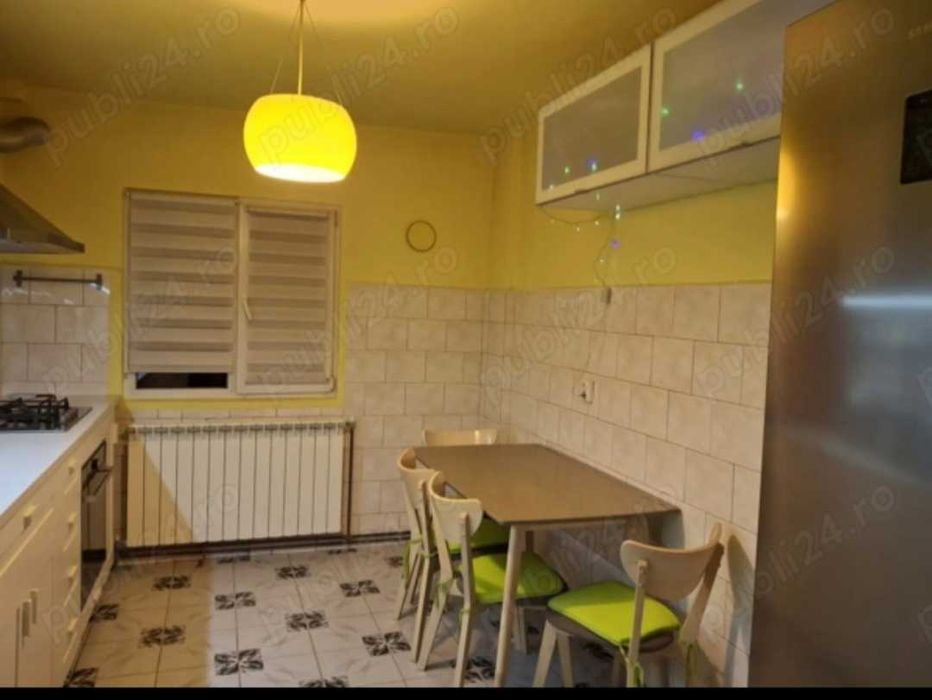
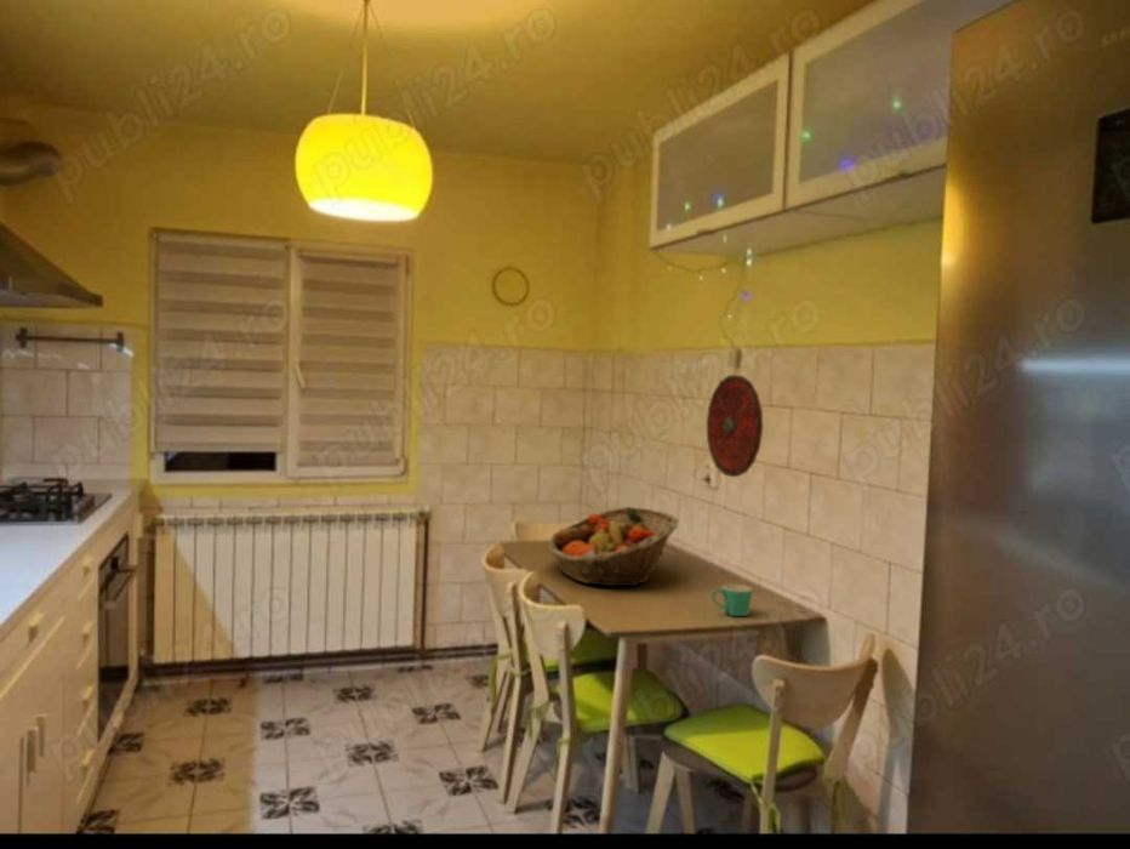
+ mug [710,583,754,617]
+ fruit basket [546,506,679,588]
+ round shield [706,374,764,478]
